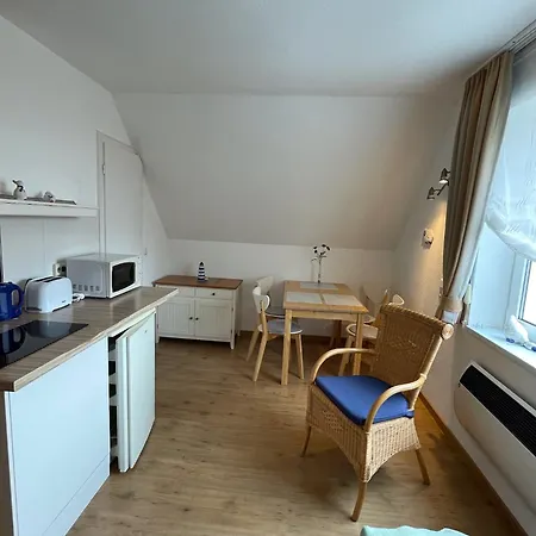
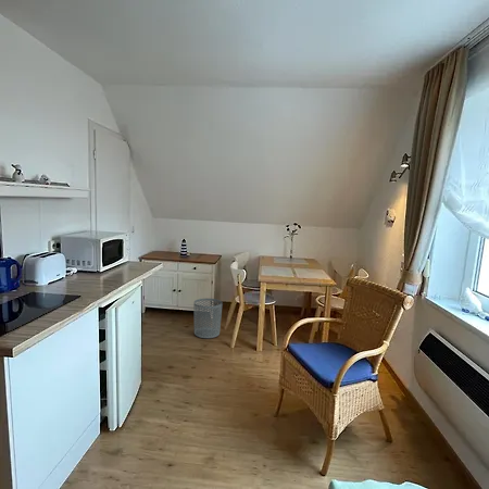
+ waste bin [192,298,224,339]
